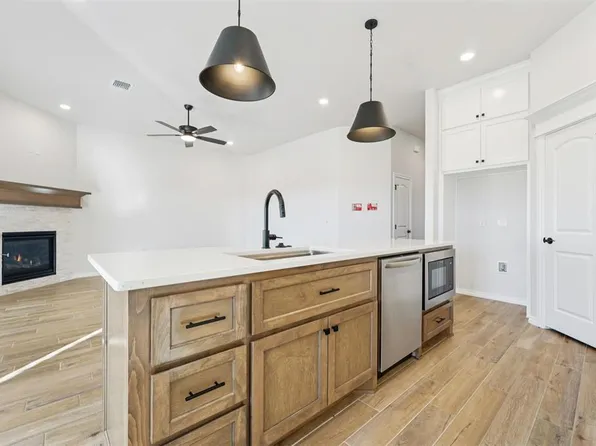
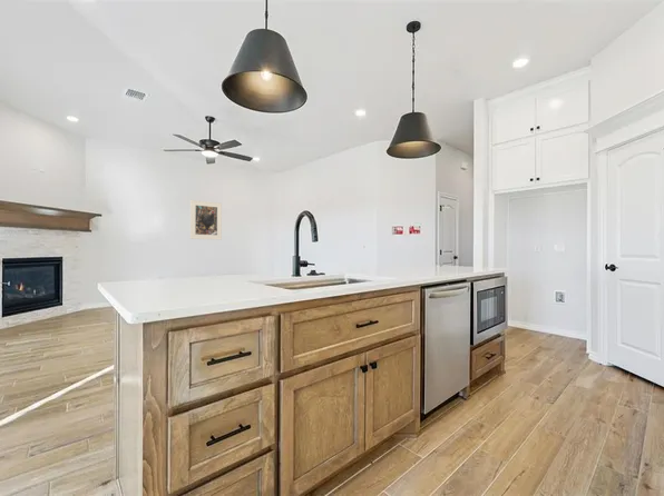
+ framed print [189,199,223,240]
